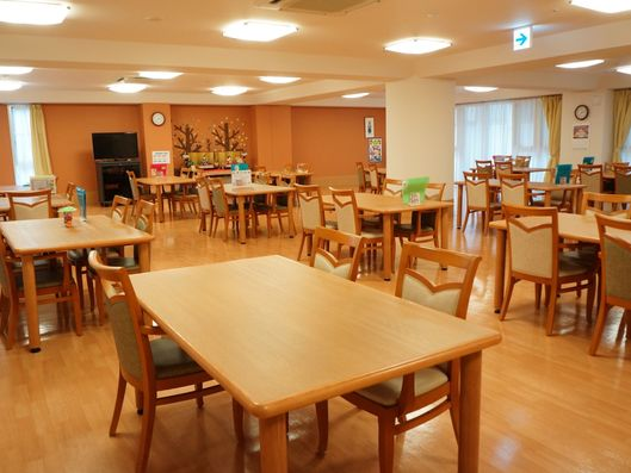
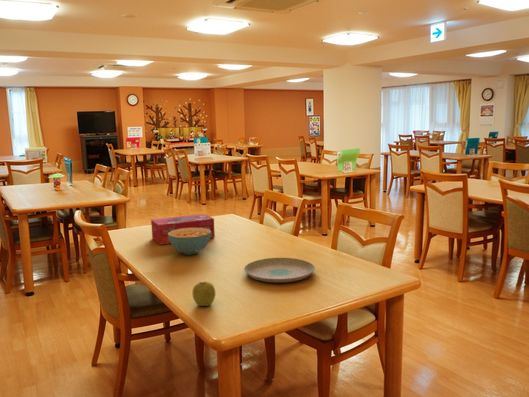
+ cereal bowl [168,228,211,256]
+ plate [243,257,316,284]
+ tissue box [150,213,216,246]
+ fruit [192,281,216,307]
